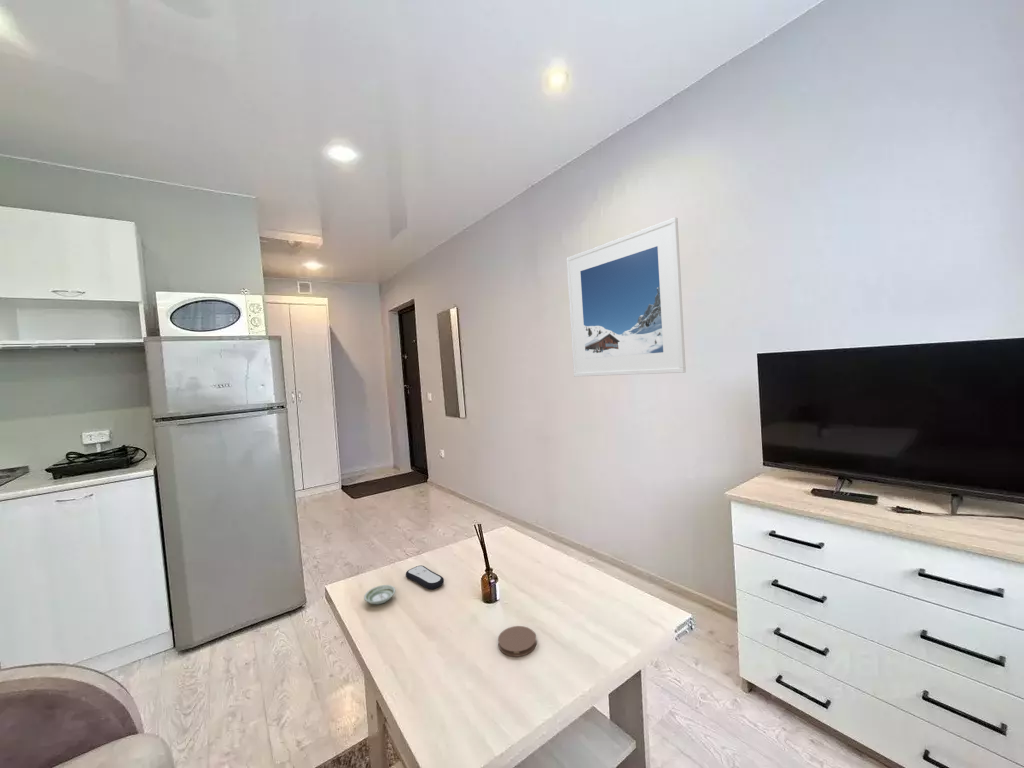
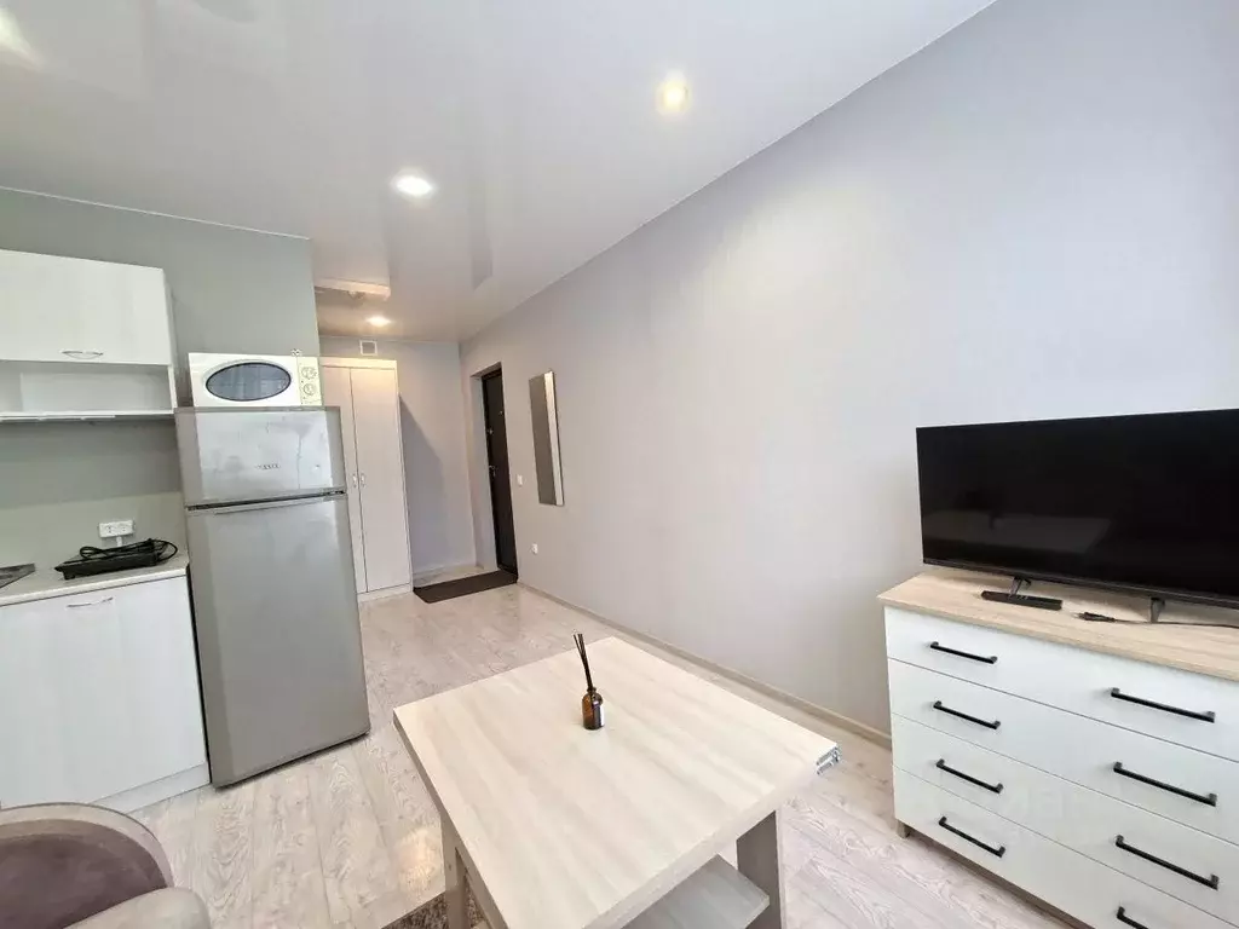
- saucer [363,584,396,605]
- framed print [566,216,687,378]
- coaster [497,625,537,658]
- remote control [405,564,445,590]
